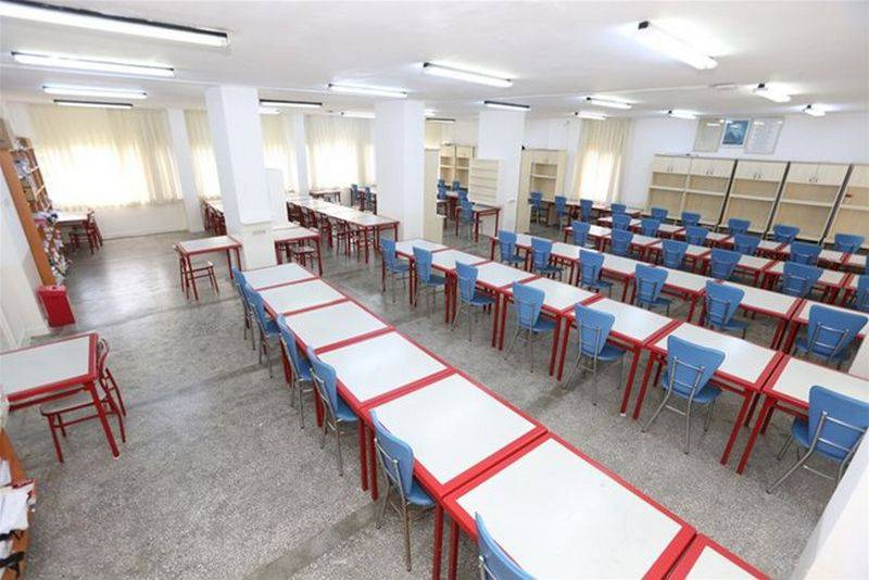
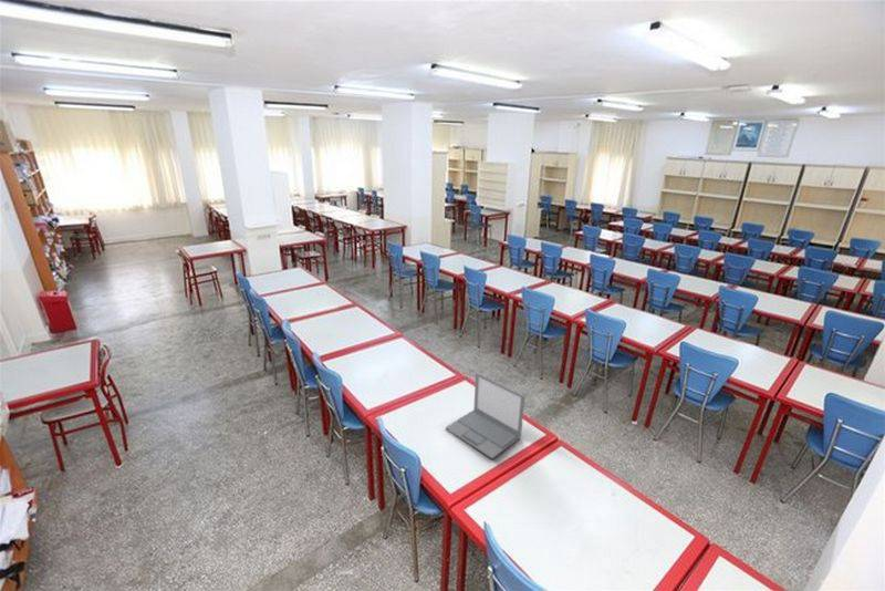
+ laptop [445,372,525,460]
